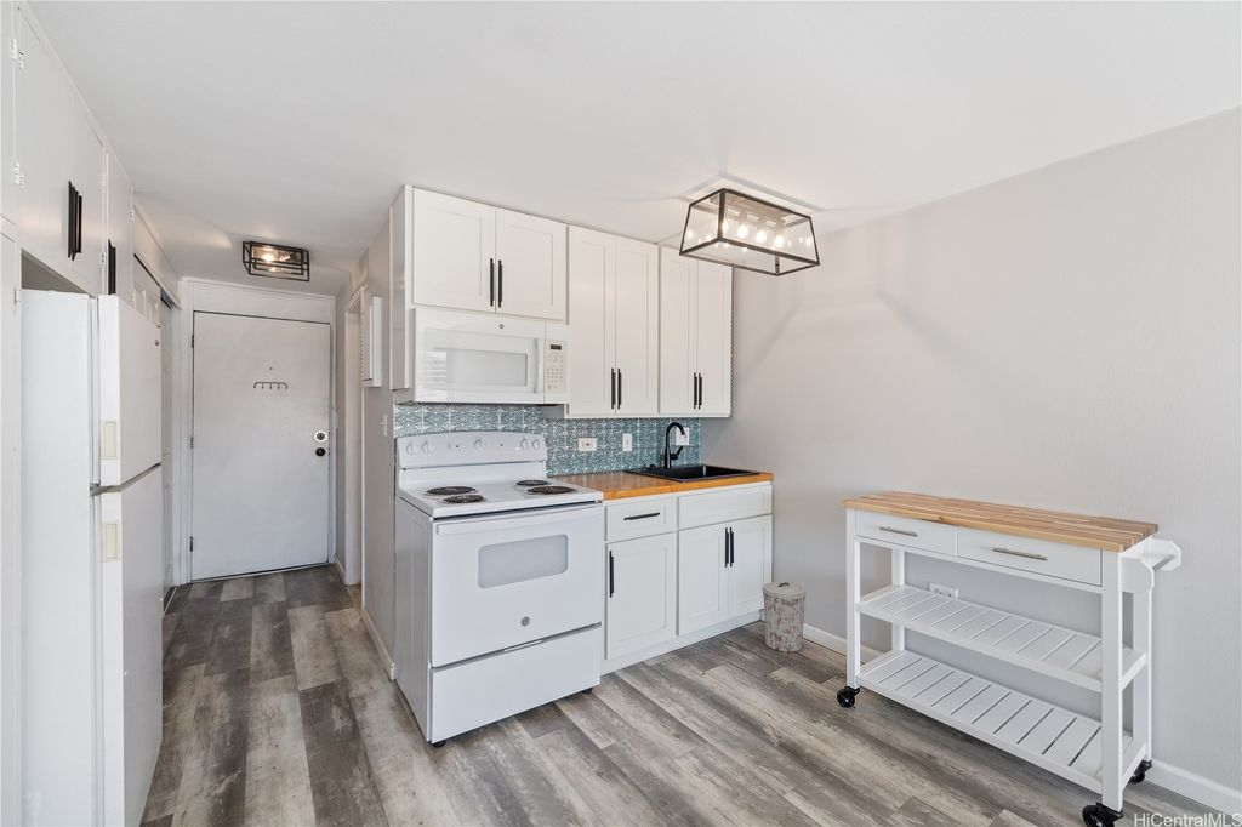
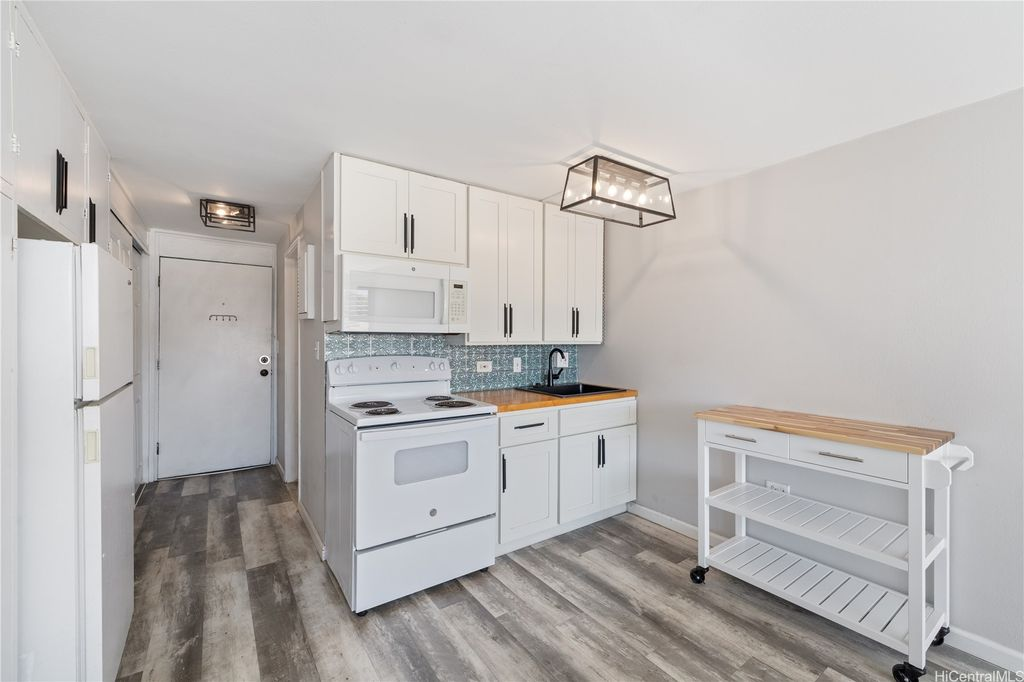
- trash can [762,581,808,654]
